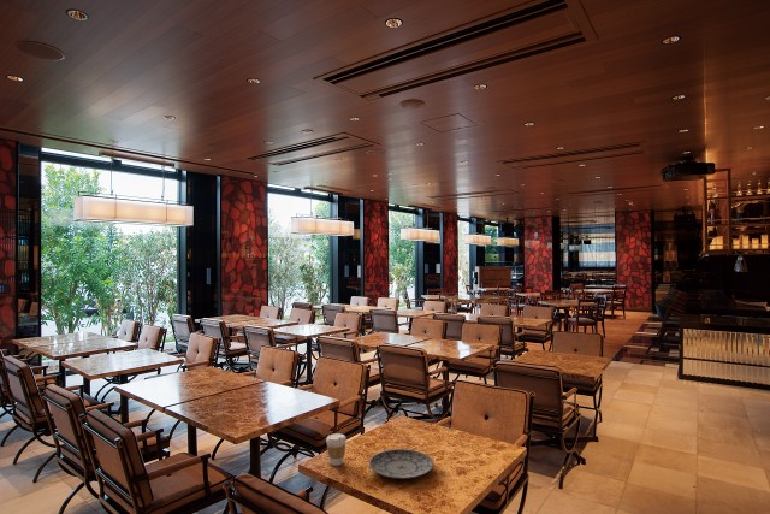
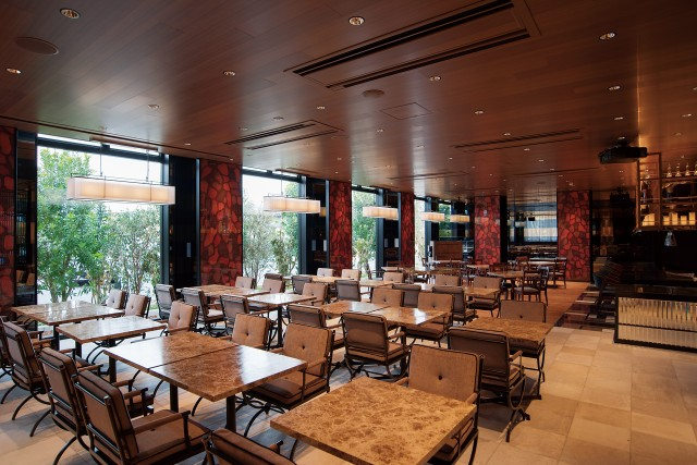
- plate [368,448,434,480]
- coffee cup [325,432,348,467]
